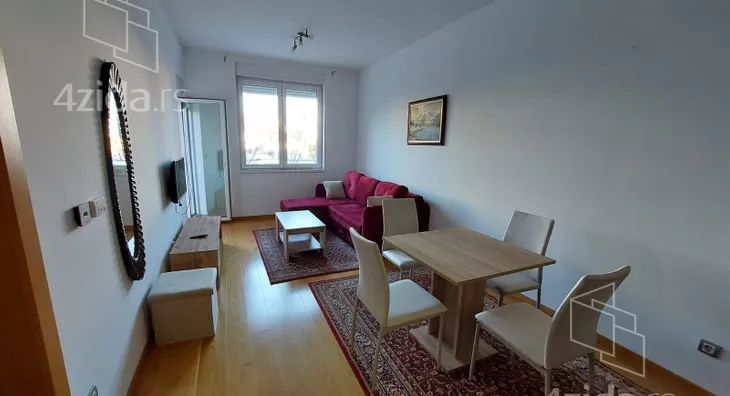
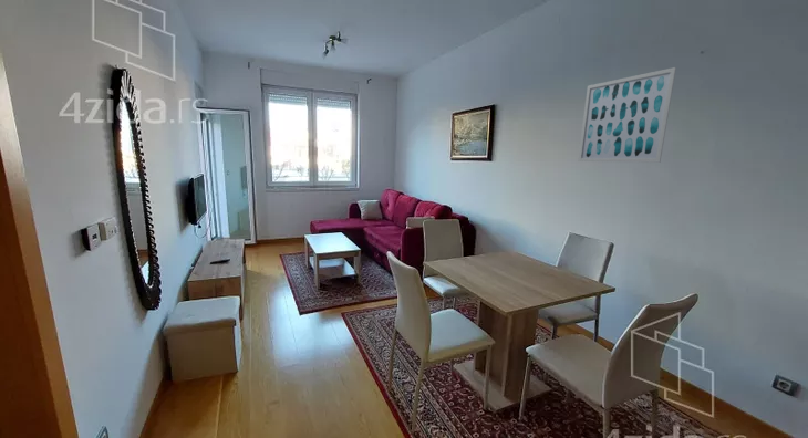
+ wall art [577,66,677,164]
